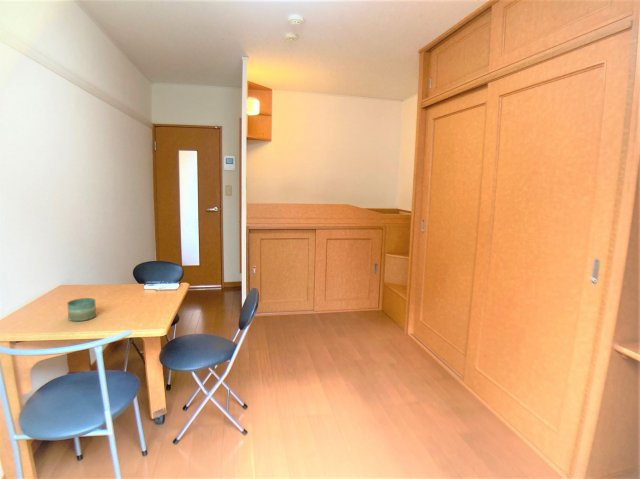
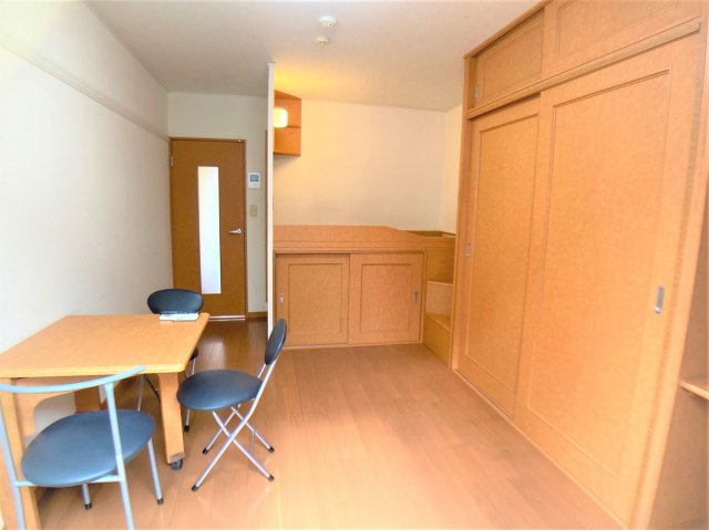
- candle [66,297,97,322]
